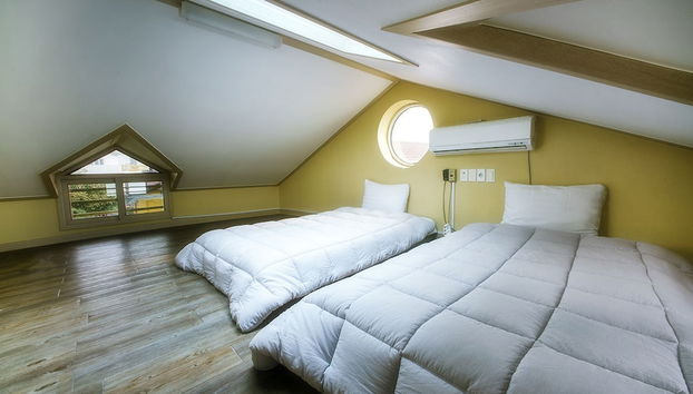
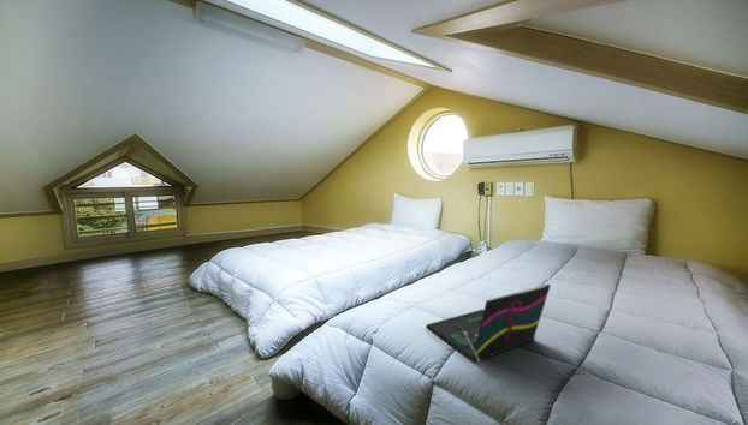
+ laptop [425,283,552,364]
